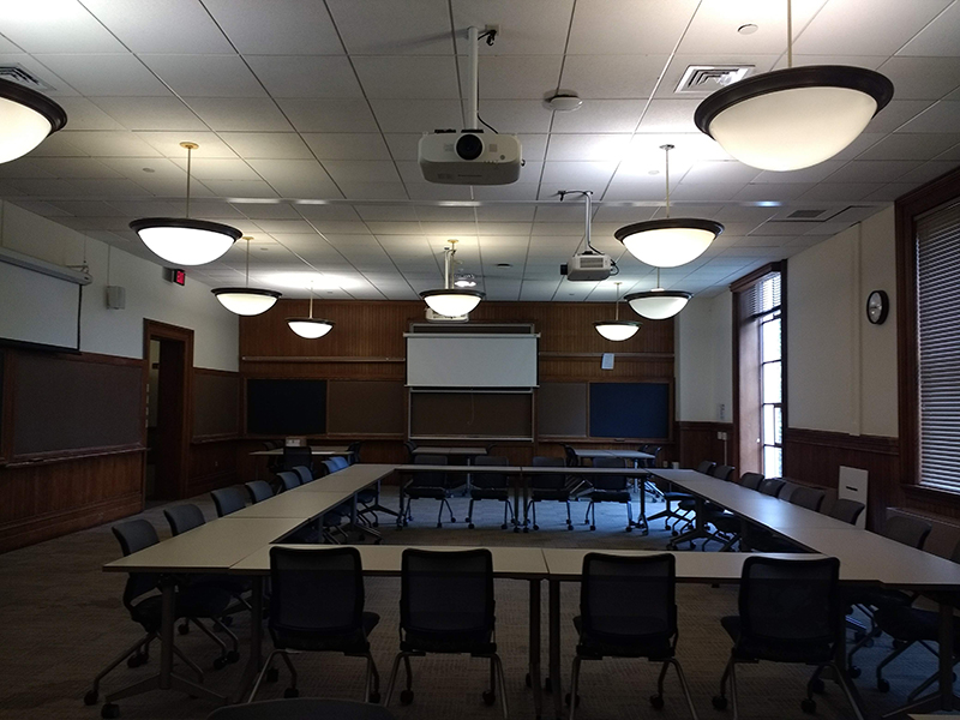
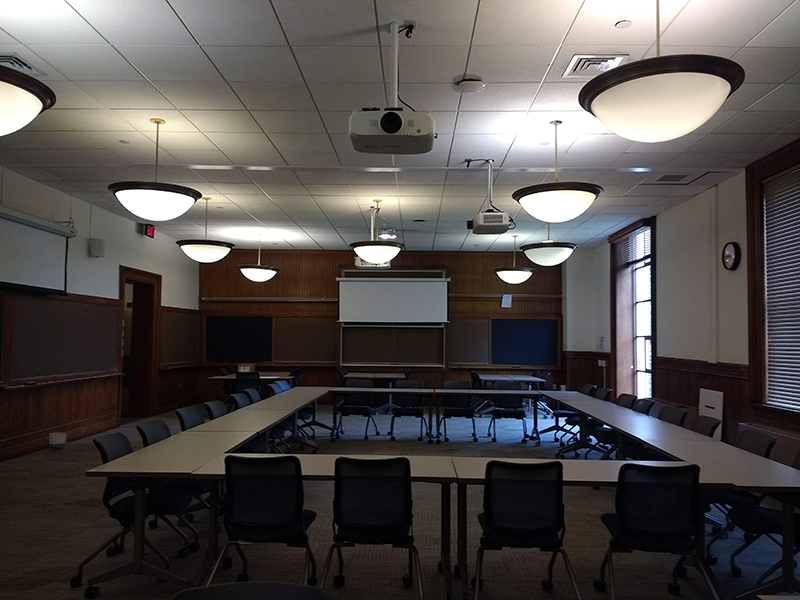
+ planter [48,431,67,451]
